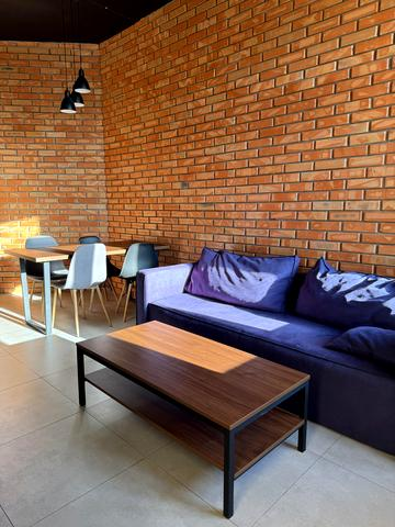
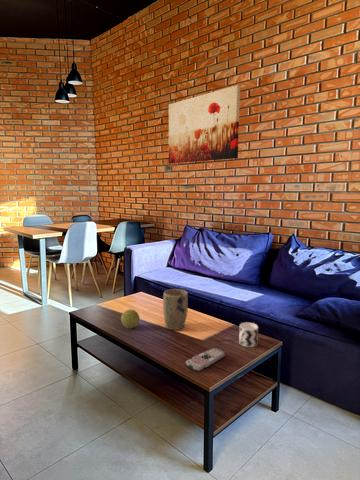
+ decorative ball [120,309,140,329]
+ wall art [168,84,241,164]
+ remote control [185,347,226,372]
+ cup [238,321,259,348]
+ plant pot [162,288,189,331]
